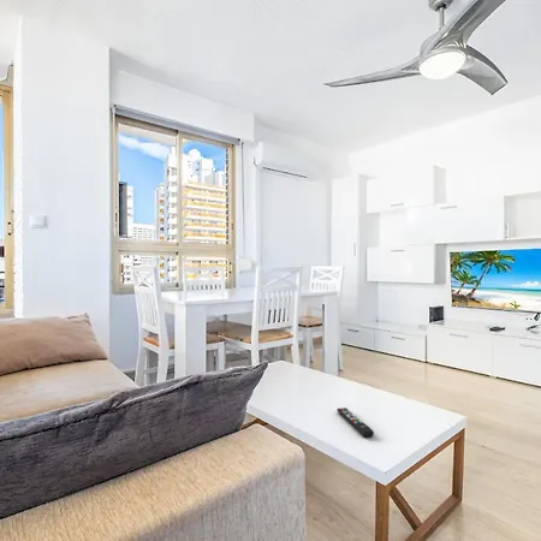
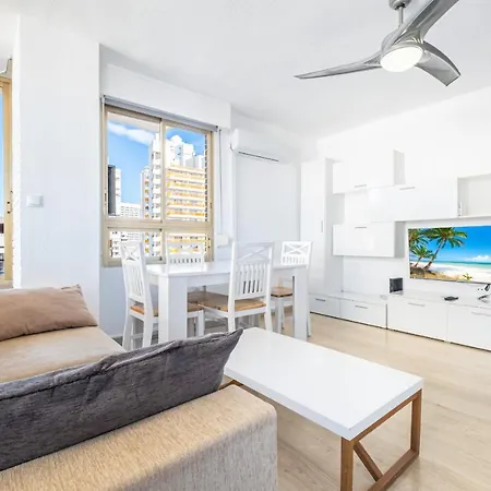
- remote control [335,406,375,438]
